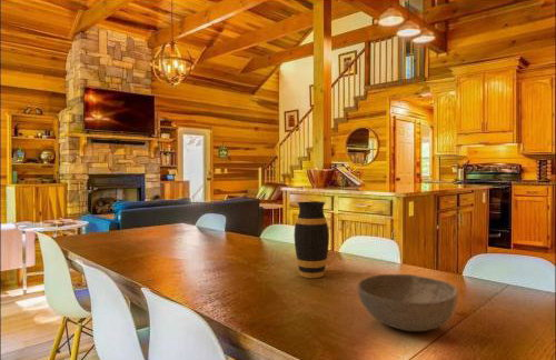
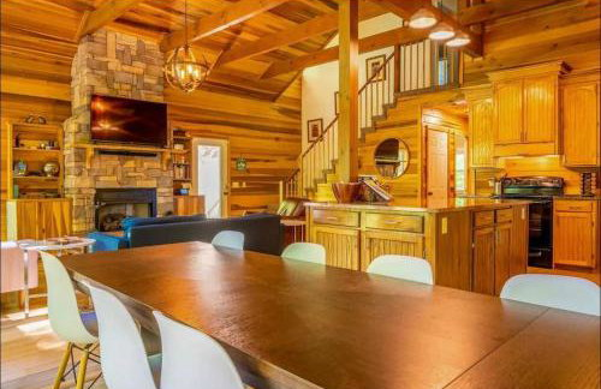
- bowl [356,273,459,332]
- vase [294,200,330,279]
